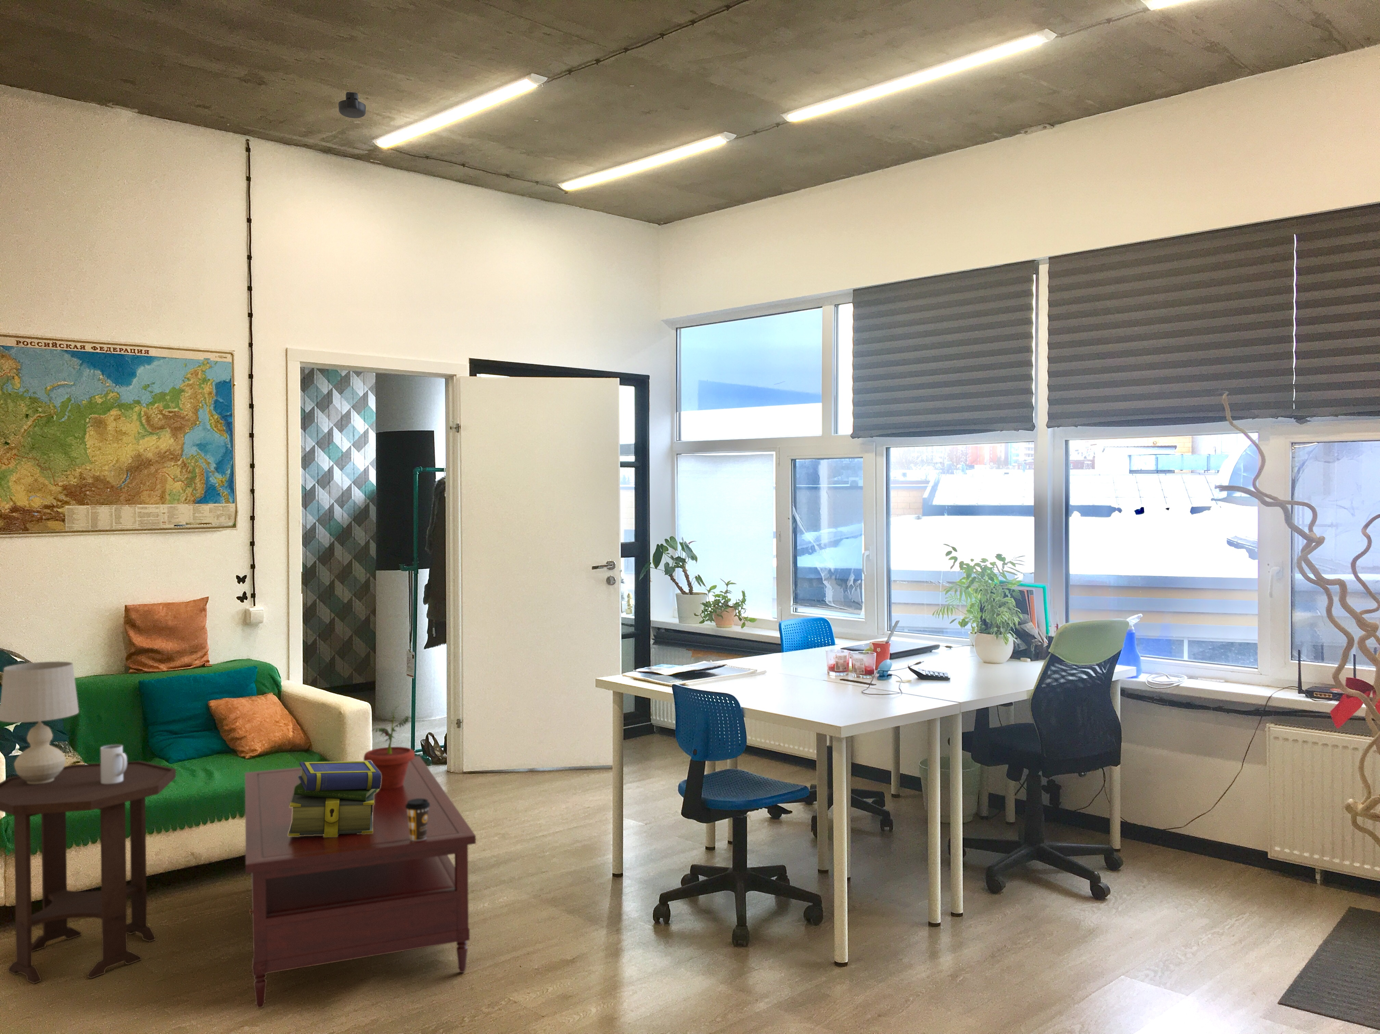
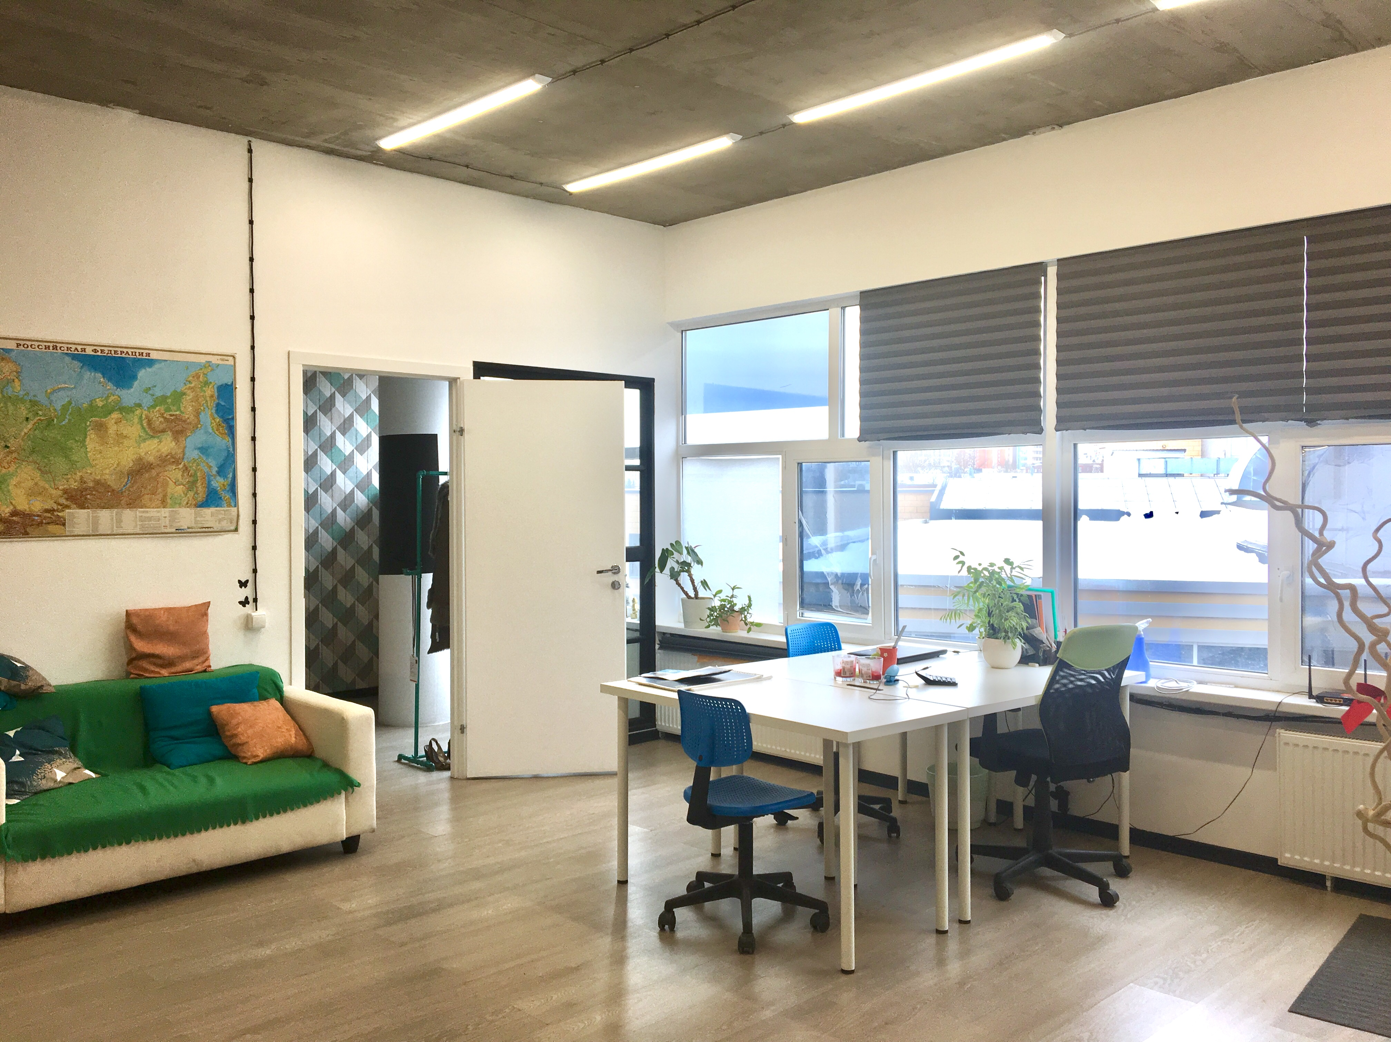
- coffee table [244,756,476,1008]
- potted plant [363,706,415,789]
- side table [0,760,176,984]
- mug [100,744,127,784]
- table lamp [0,661,79,784]
- stack of books [288,760,381,837]
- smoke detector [338,91,366,118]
- coffee cup [405,798,430,841]
